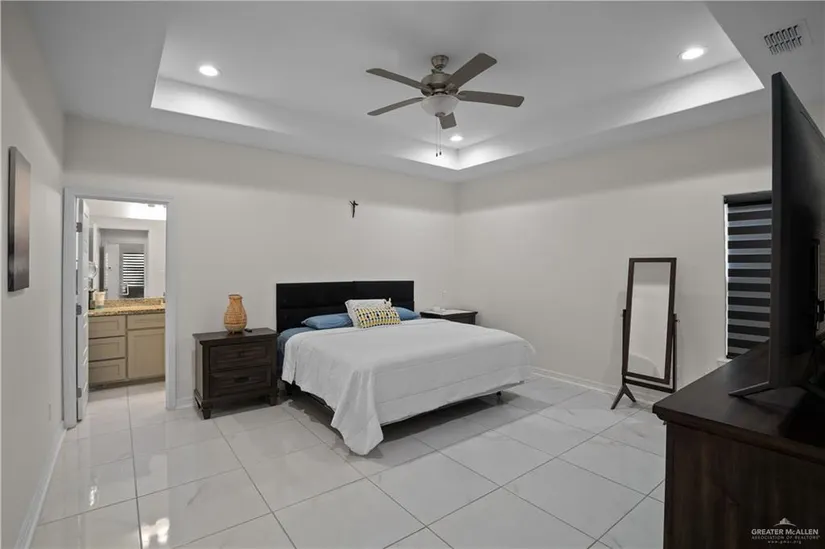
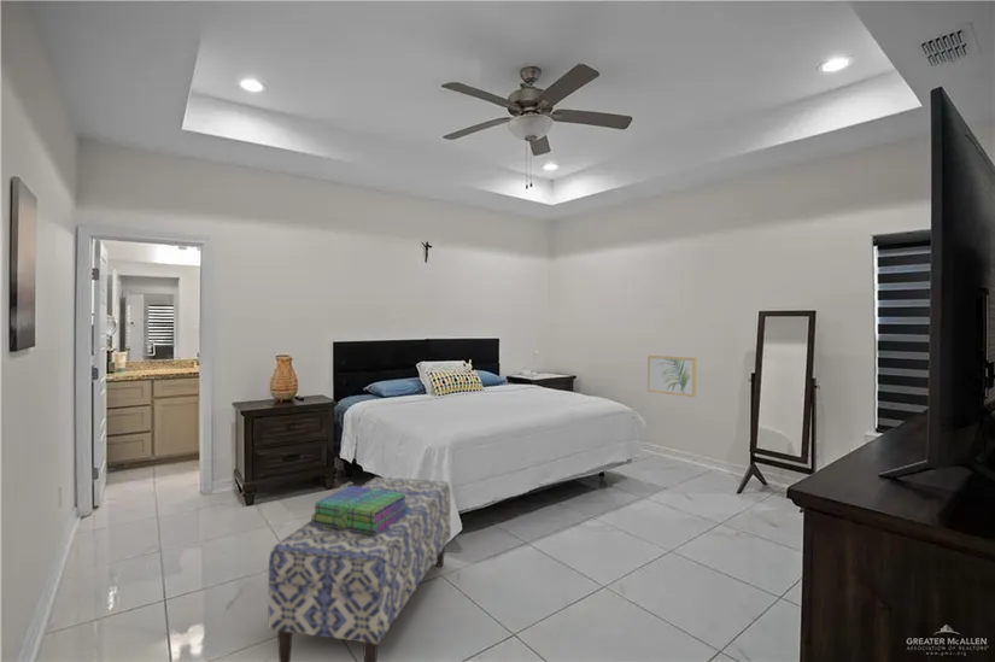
+ stack of books [310,485,410,534]
+ wall art [646,355,697,398]
+ bench [267,476,452,662]
